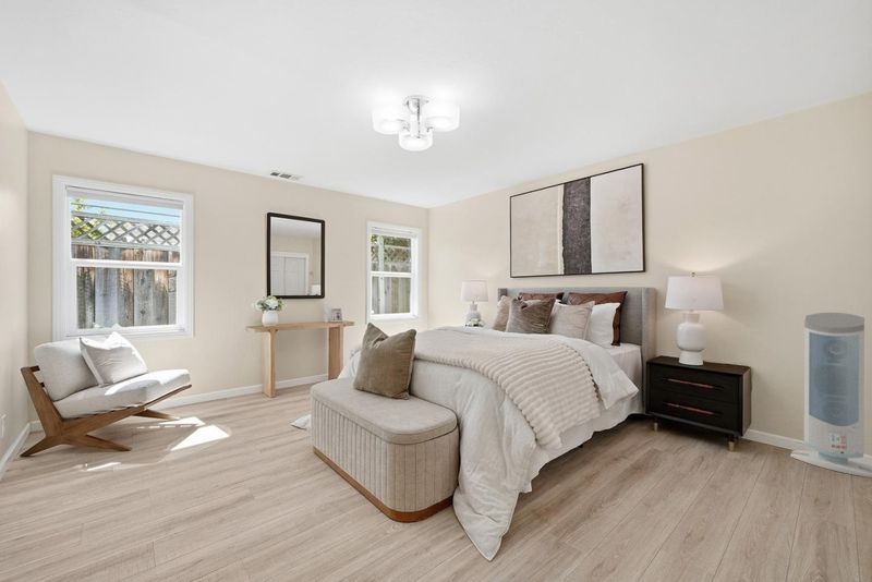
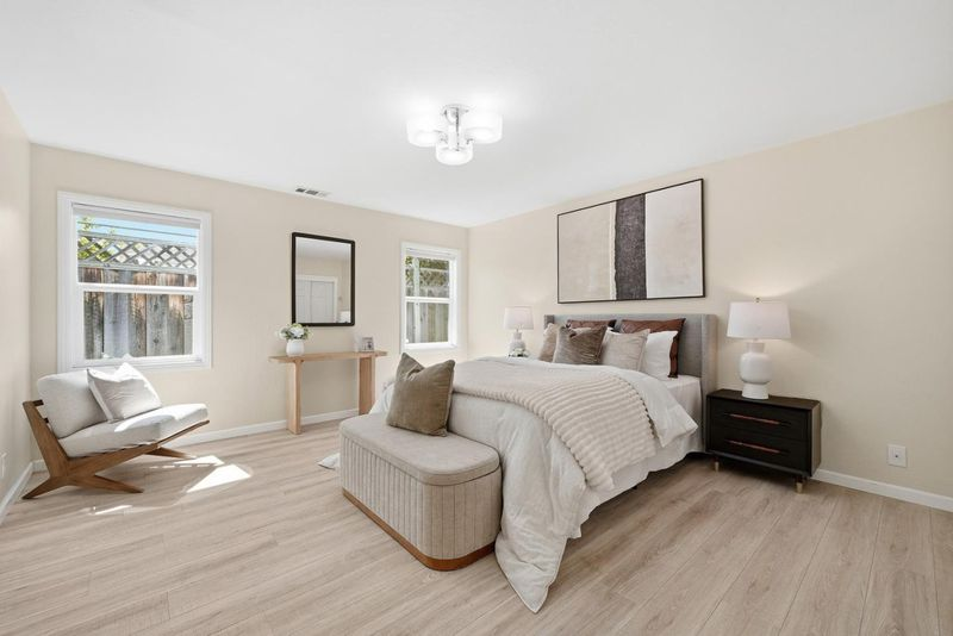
- air purifier [789,312,872,478]
